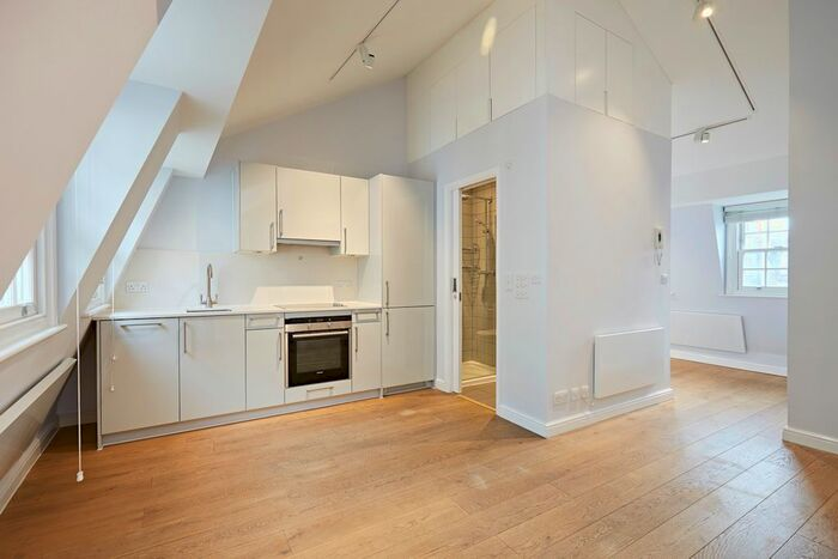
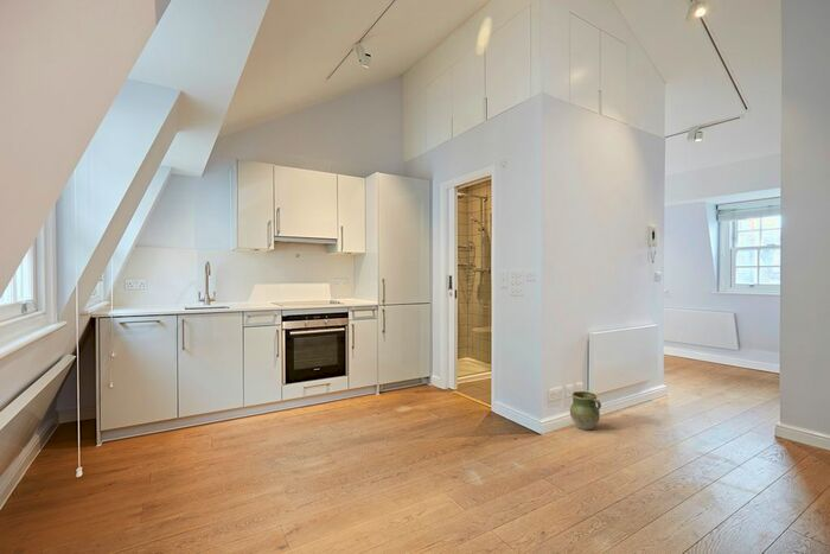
+ ceramic jug [569,390,602,431]
